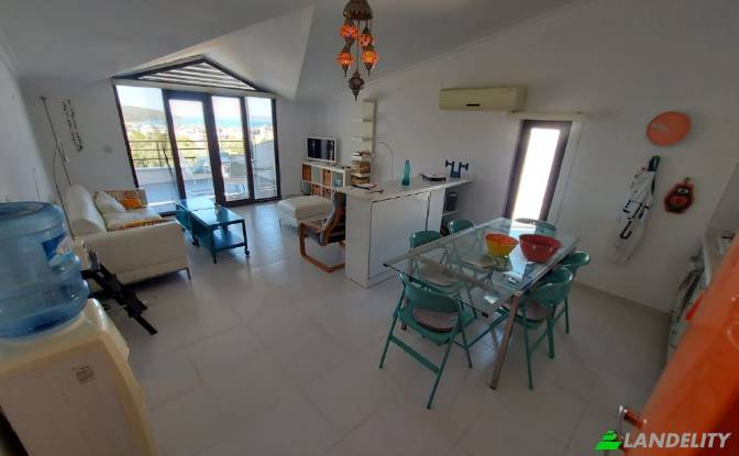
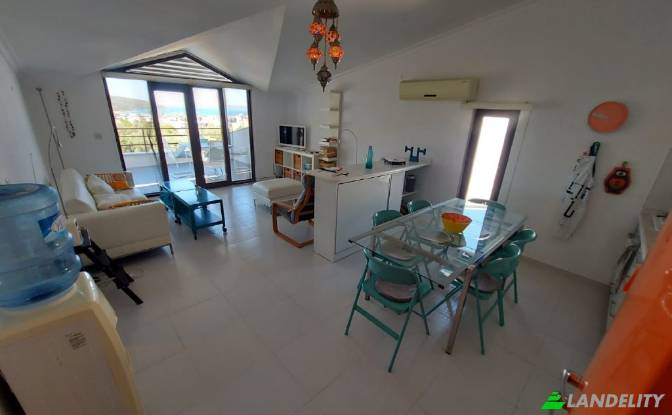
- mixing bowl [518,233,563,263]
